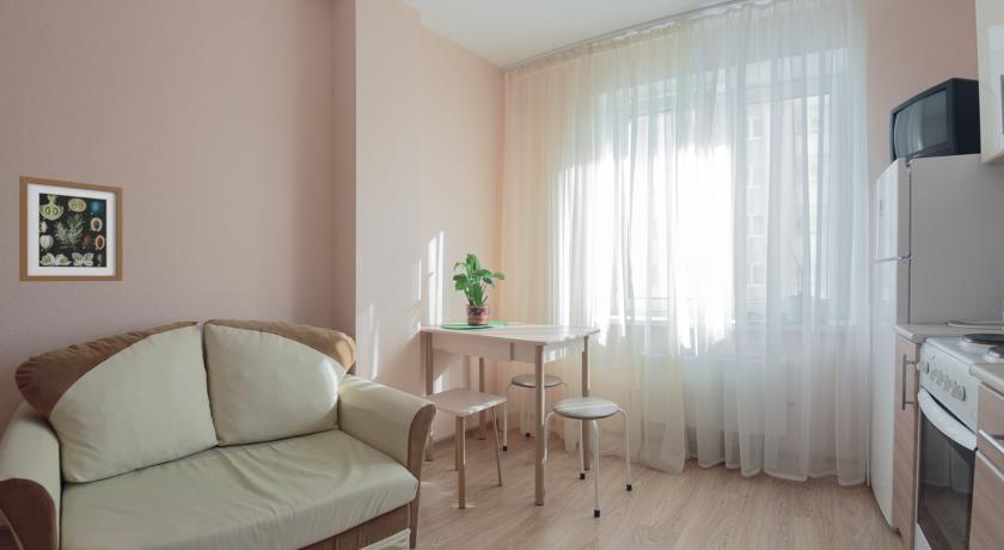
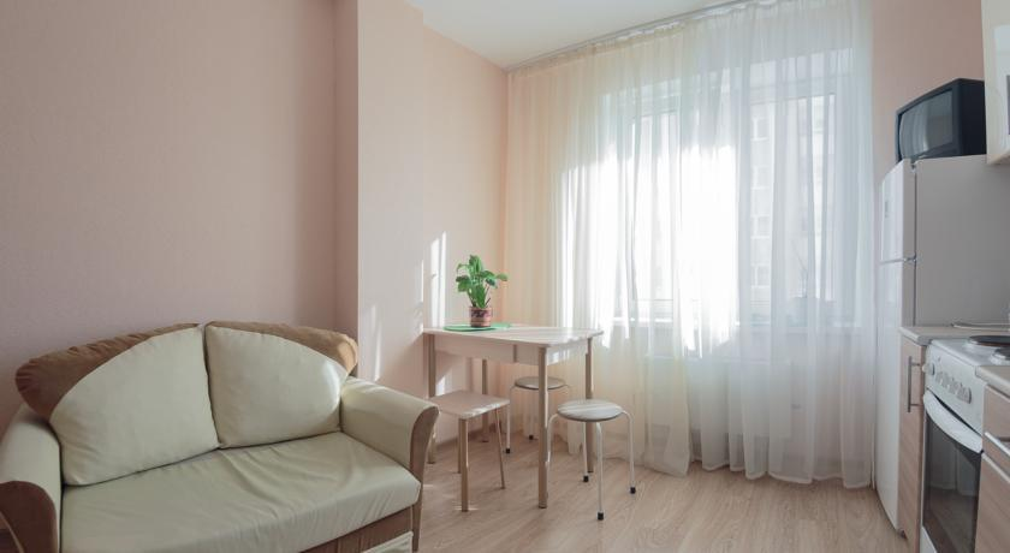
- wall art [18,175,124,282]
